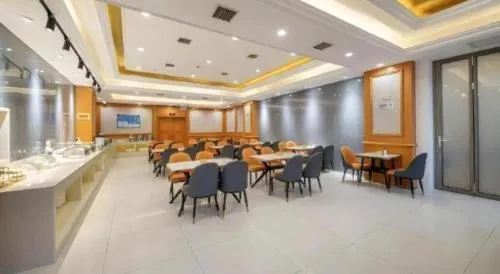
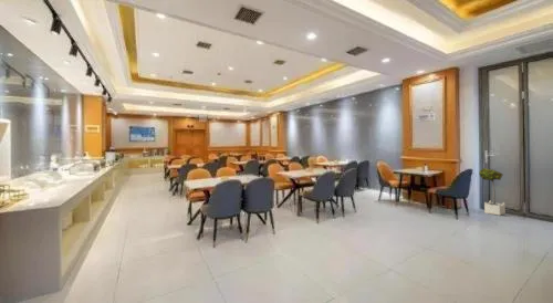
+ potted tree [478,167,507,217]
